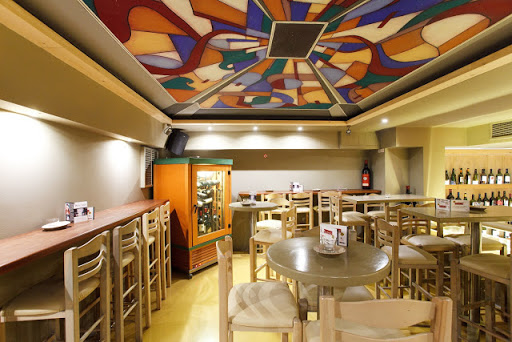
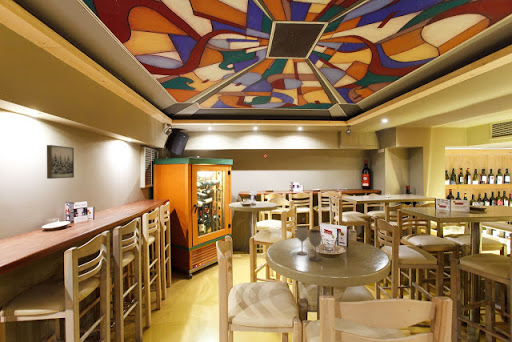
+ wall art [46,144,75,180]
+ wineglass [295,225,323,262]
